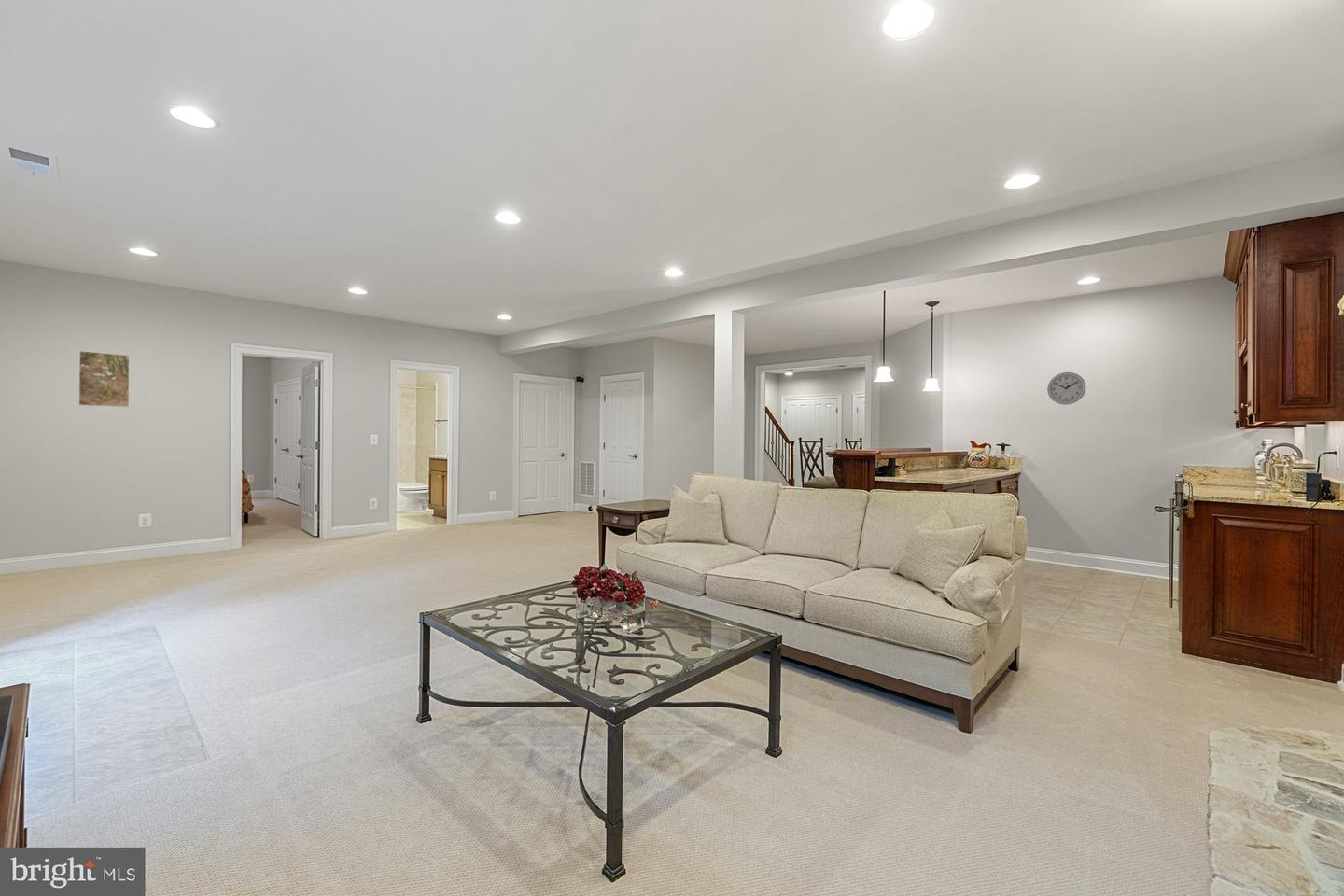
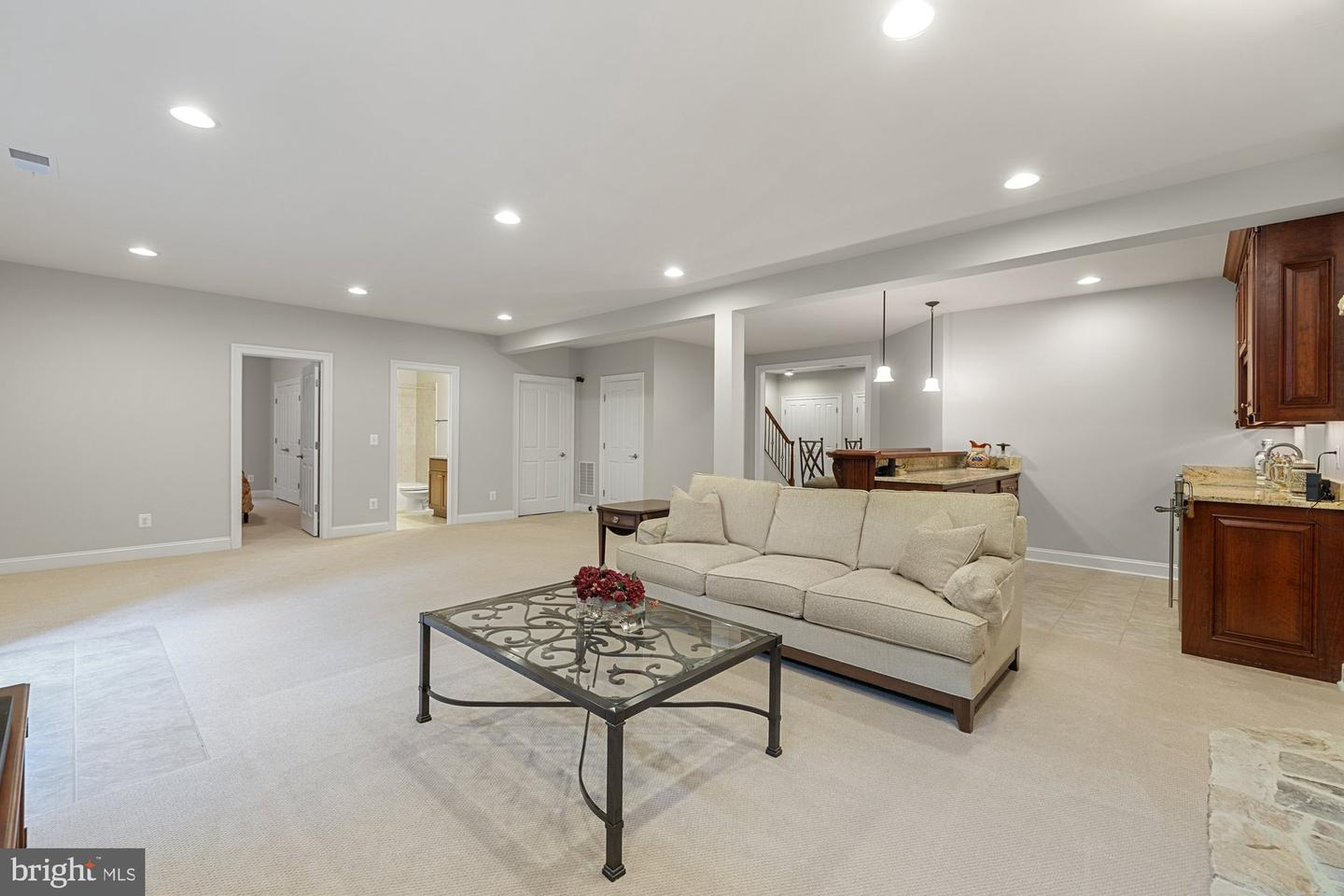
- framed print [77,350,131,409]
- wall clock [1046,371,1086,405]
